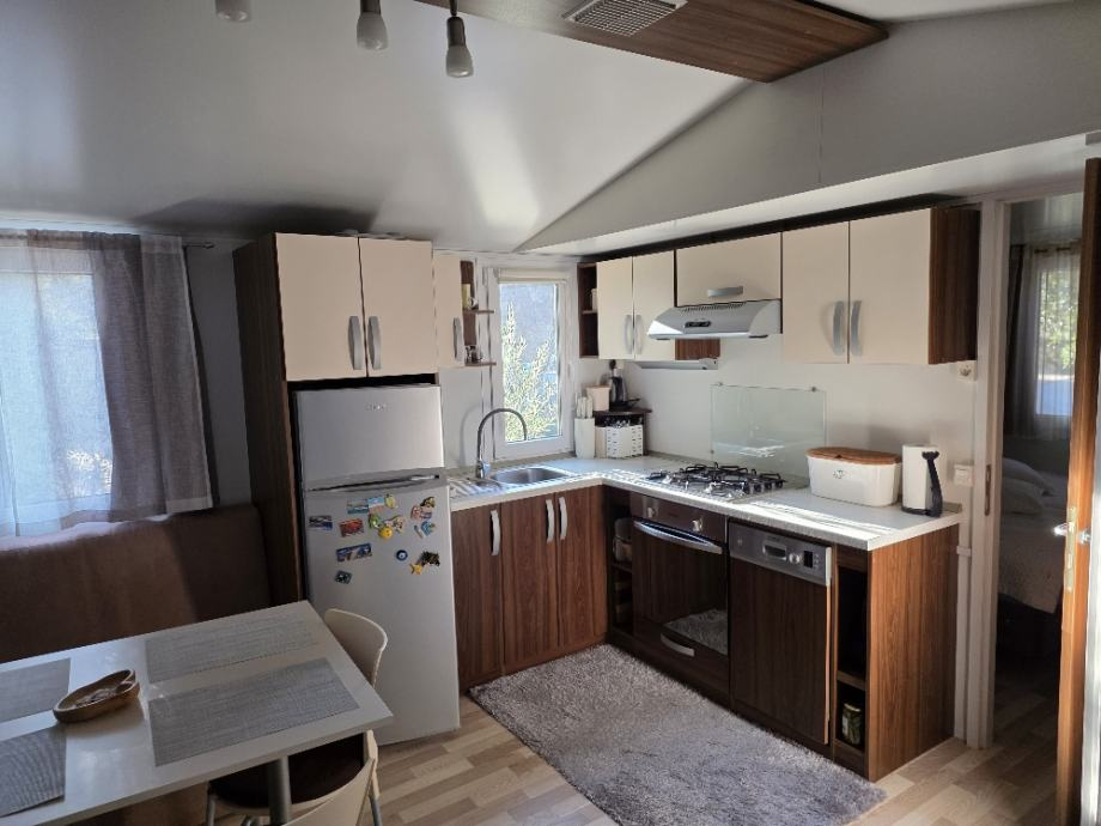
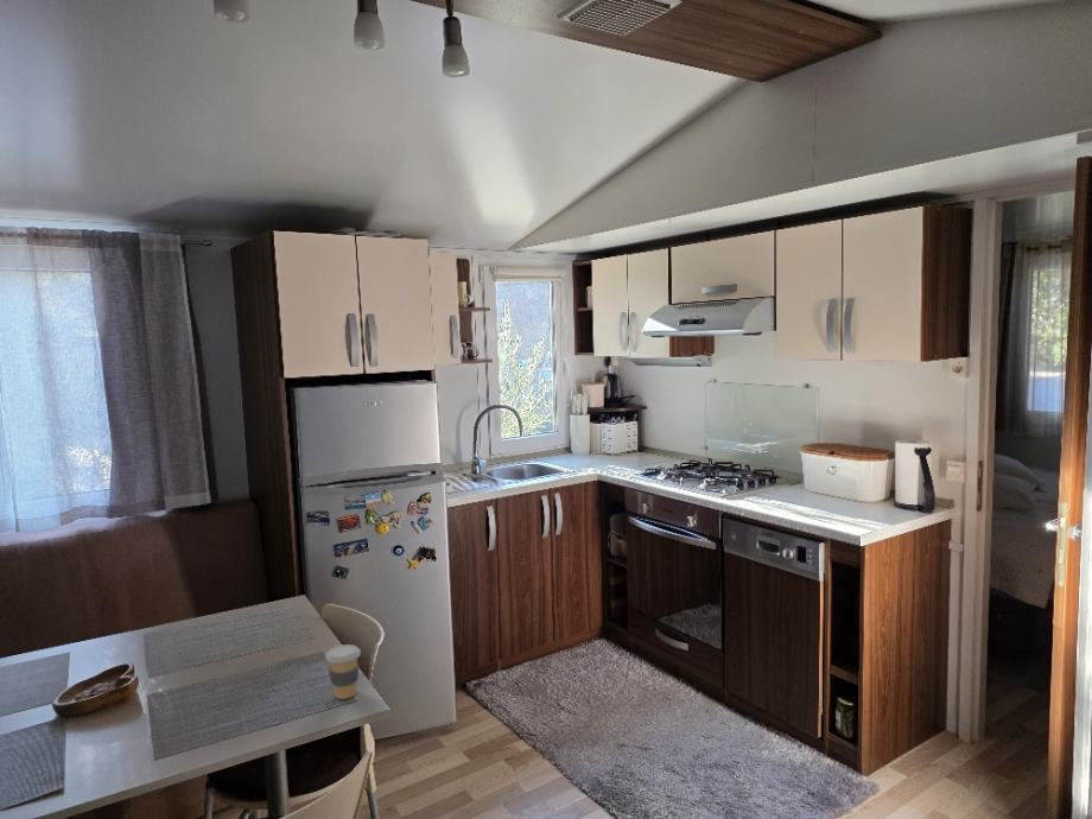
+ coffee cup [324,643,362,700]
